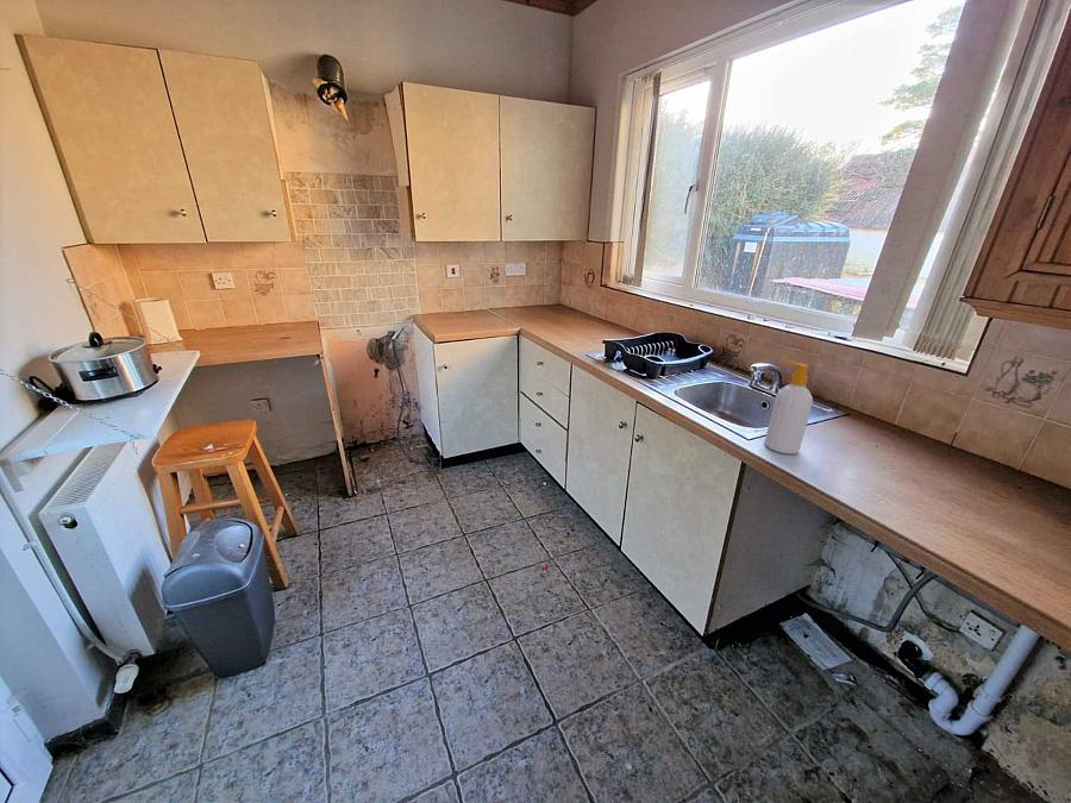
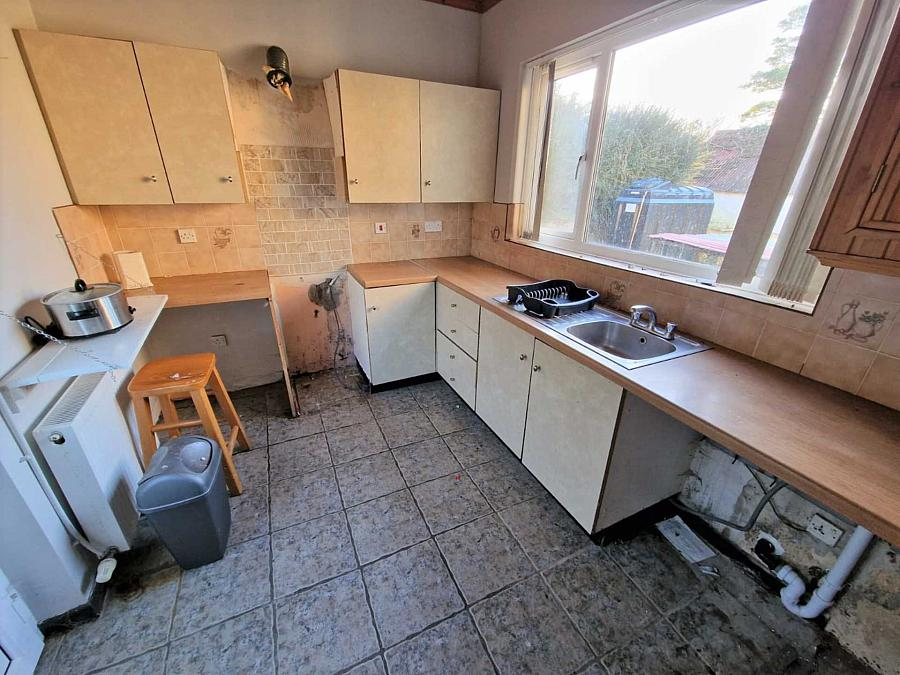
- soap bottle [764,359,814,454]
